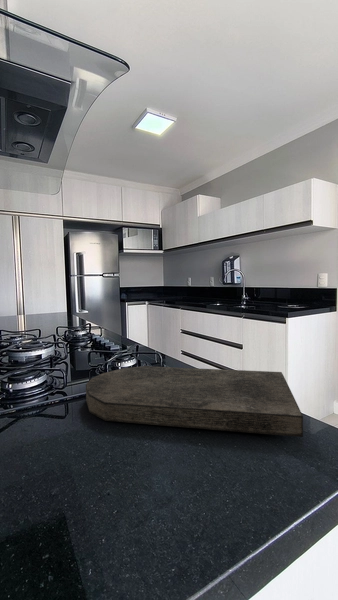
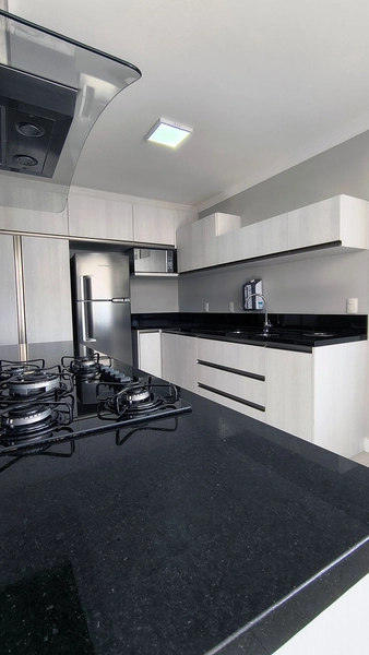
- cutting board [85,365,304,438]
